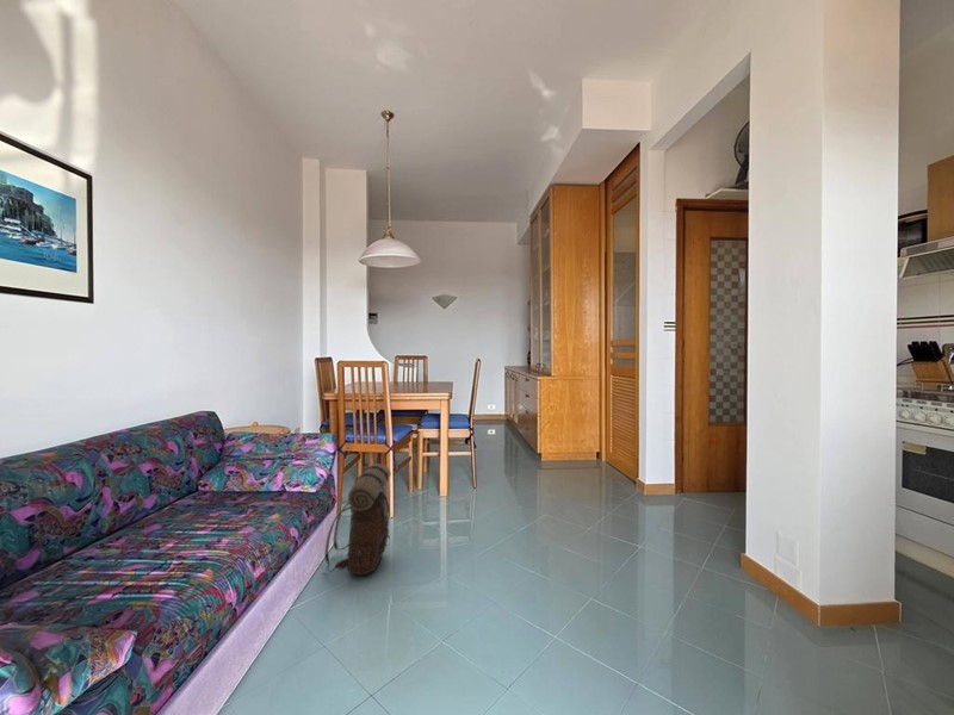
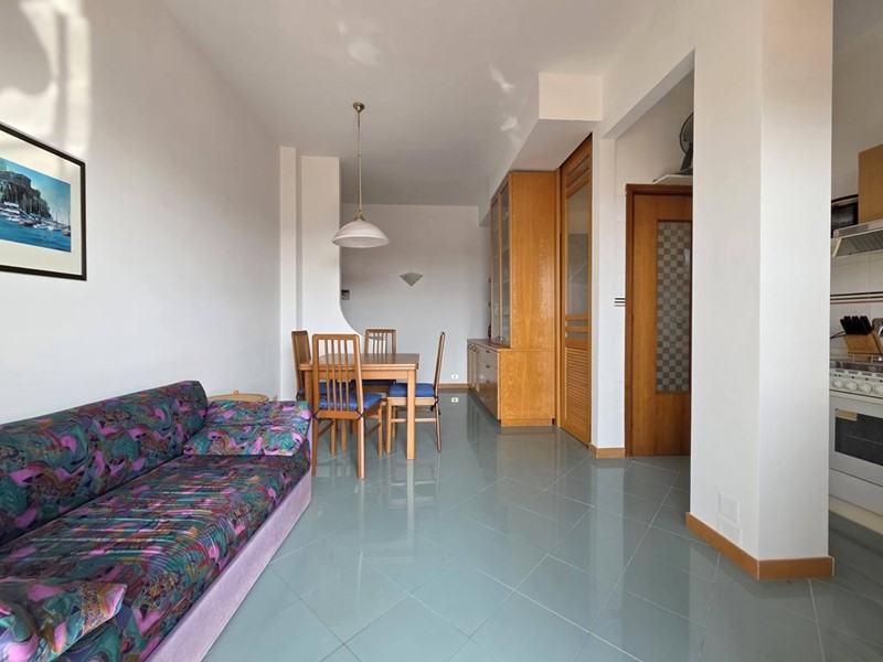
- backpack [321,462,392,577]
